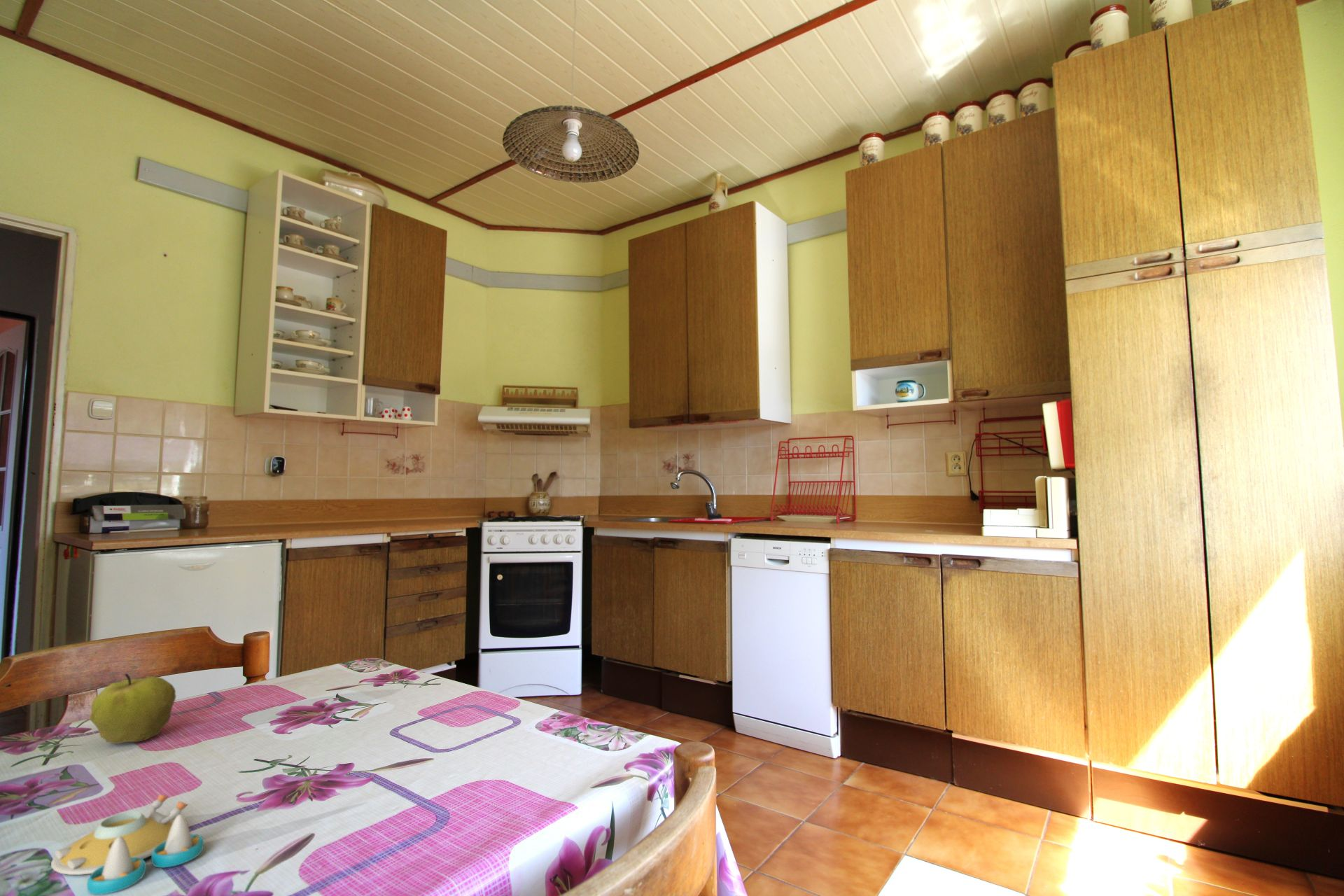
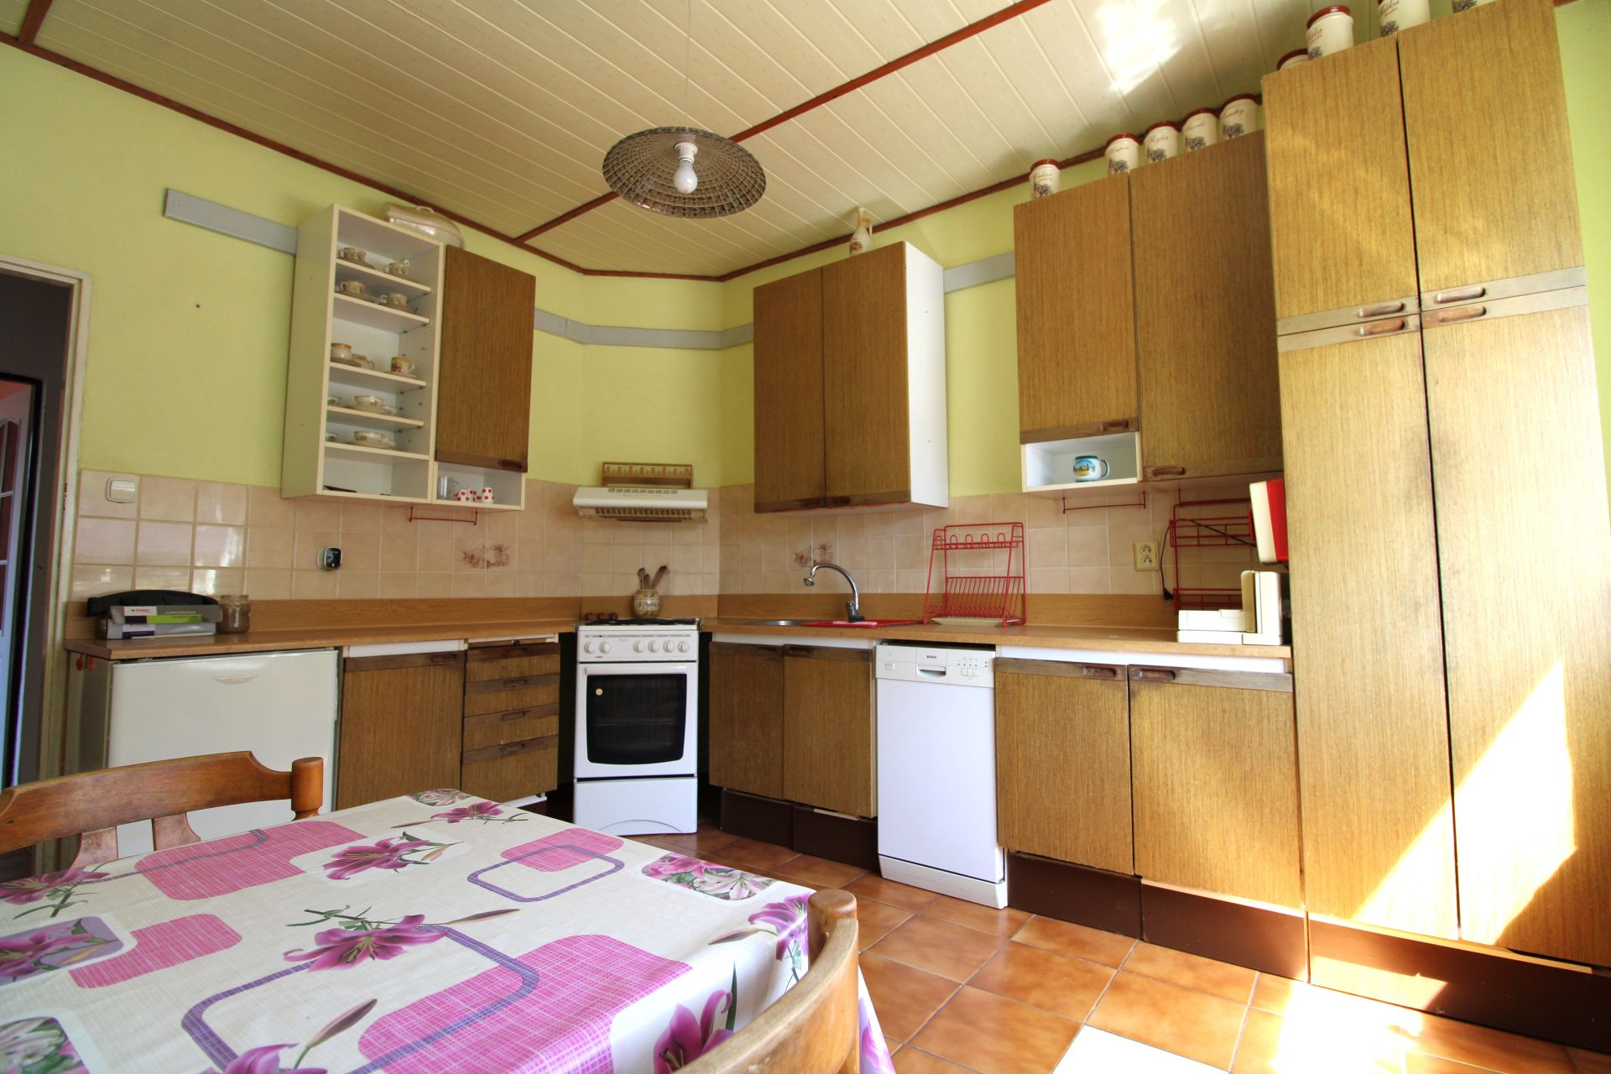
- apple [89,673,176,745]
- salt and pepper shaker set [50,793,204,895]
